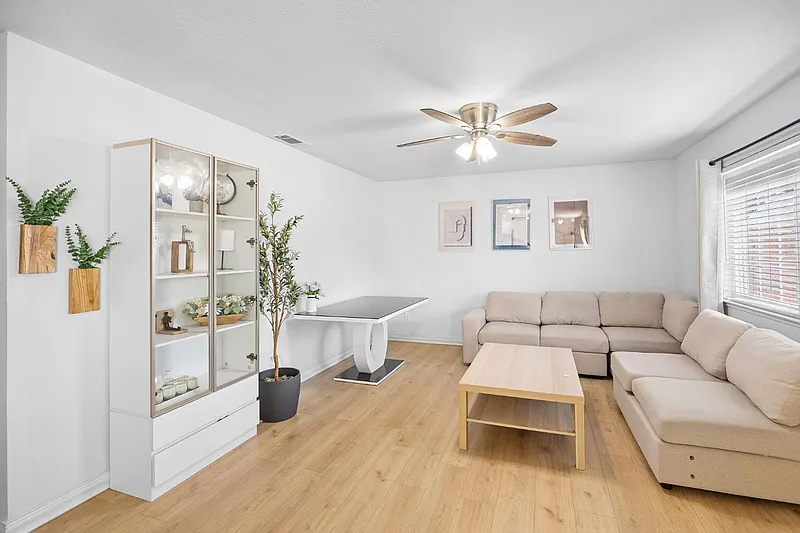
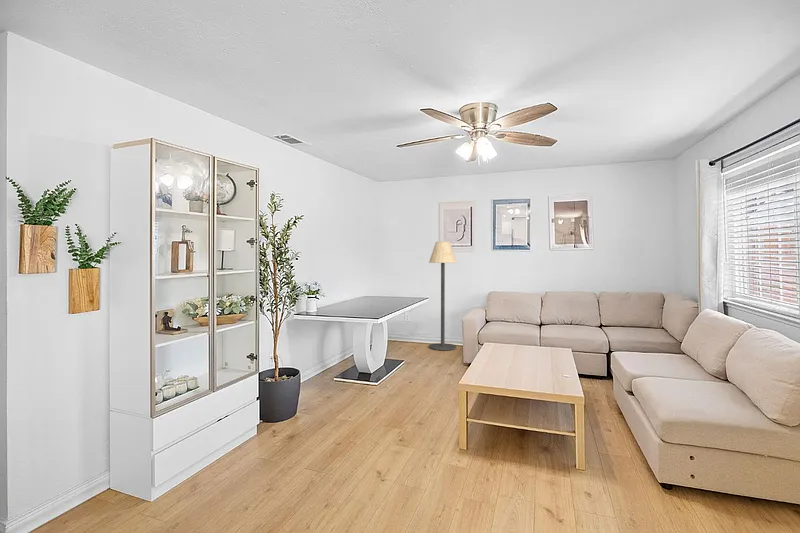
+ floor lamp [428,241,458,351]
